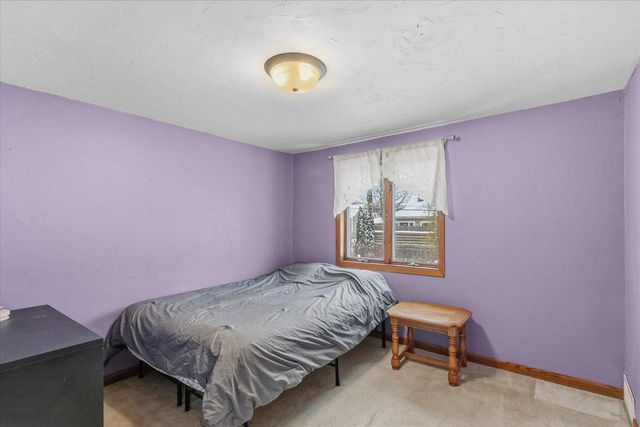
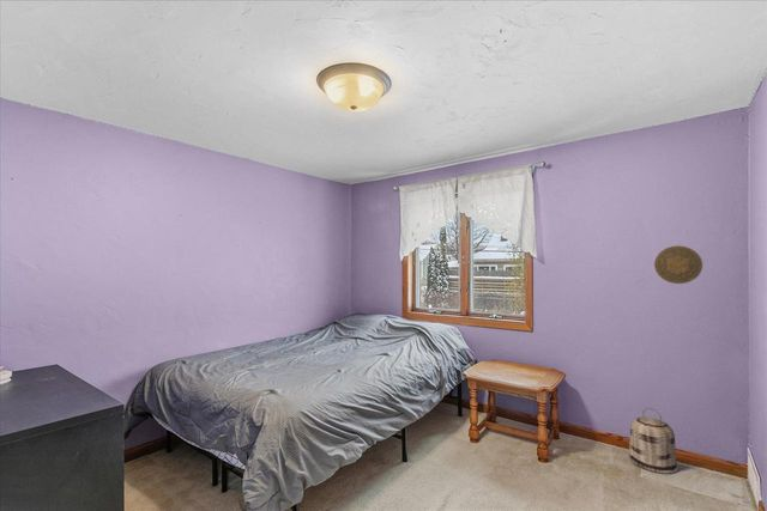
+ basket [628,407,678,475]
+ decorative plate [653,244,703,285]
